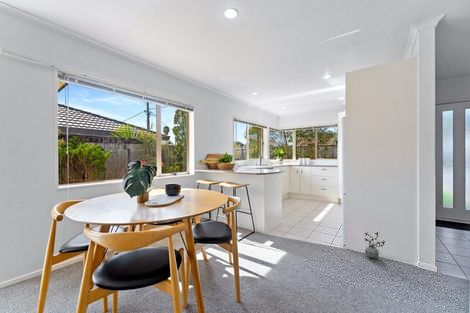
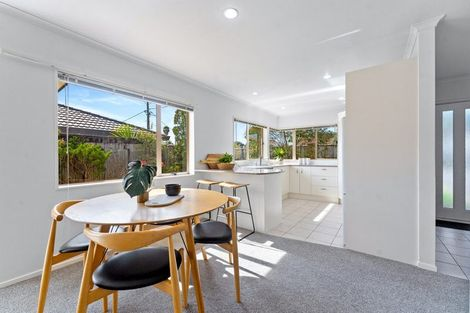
- potted plant [364,231,386,260]
